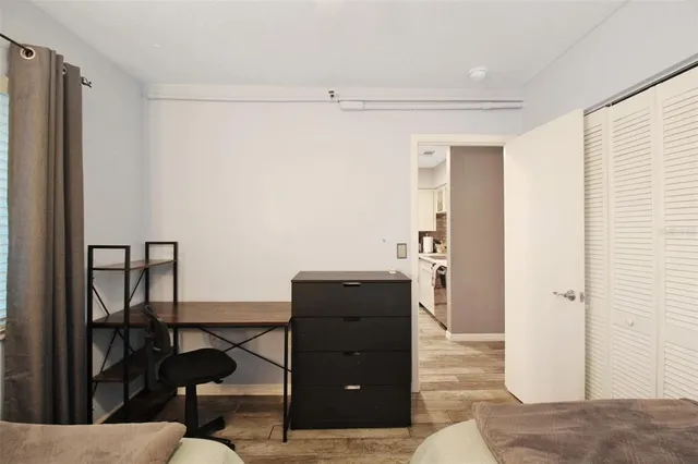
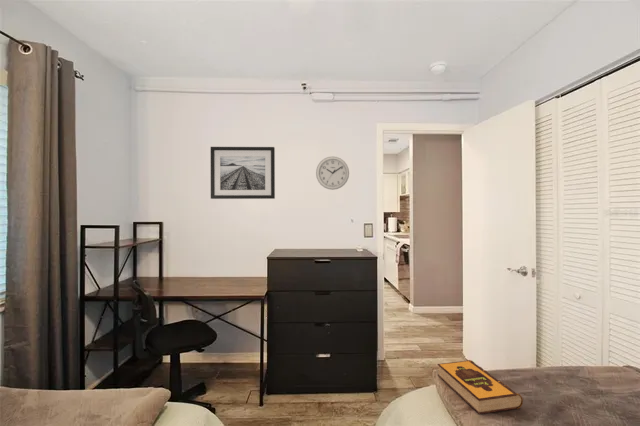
+ wall art [210,146,276,200]
+ wall clock [315,155,350,191]
+ hardback book [436,359,524,415]
